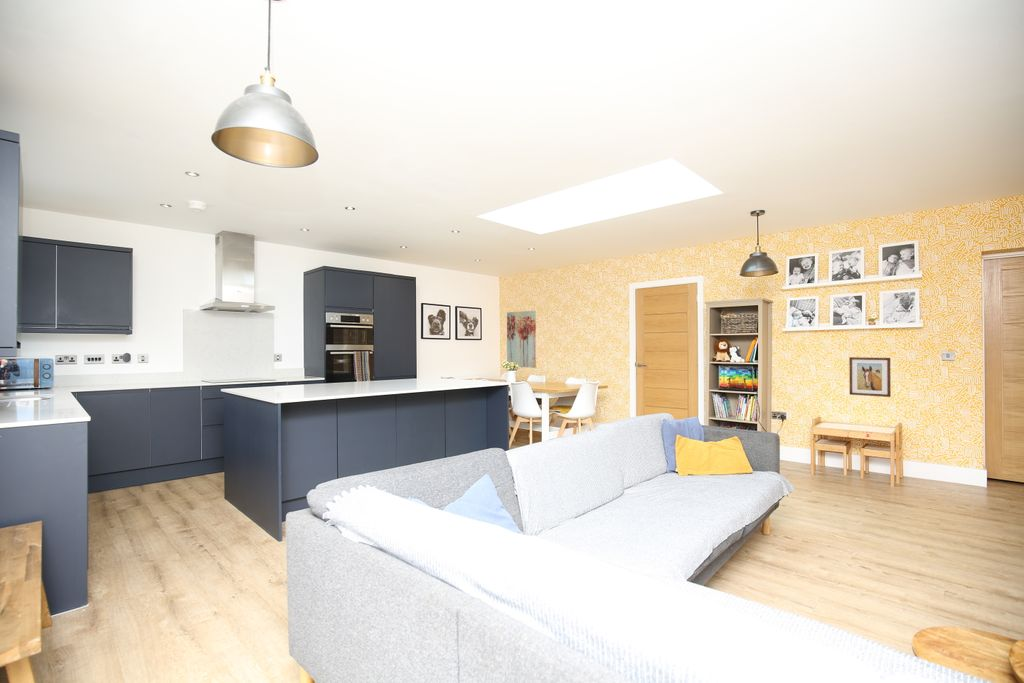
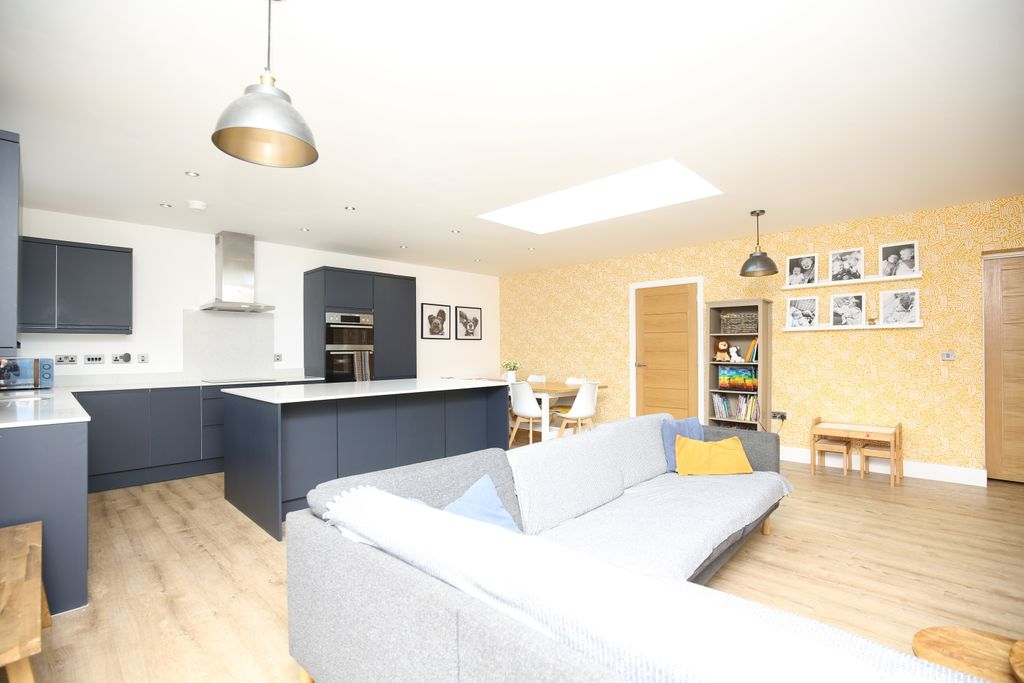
- wall art [848,356,892,398]
- wall art [506,310,537,369]
